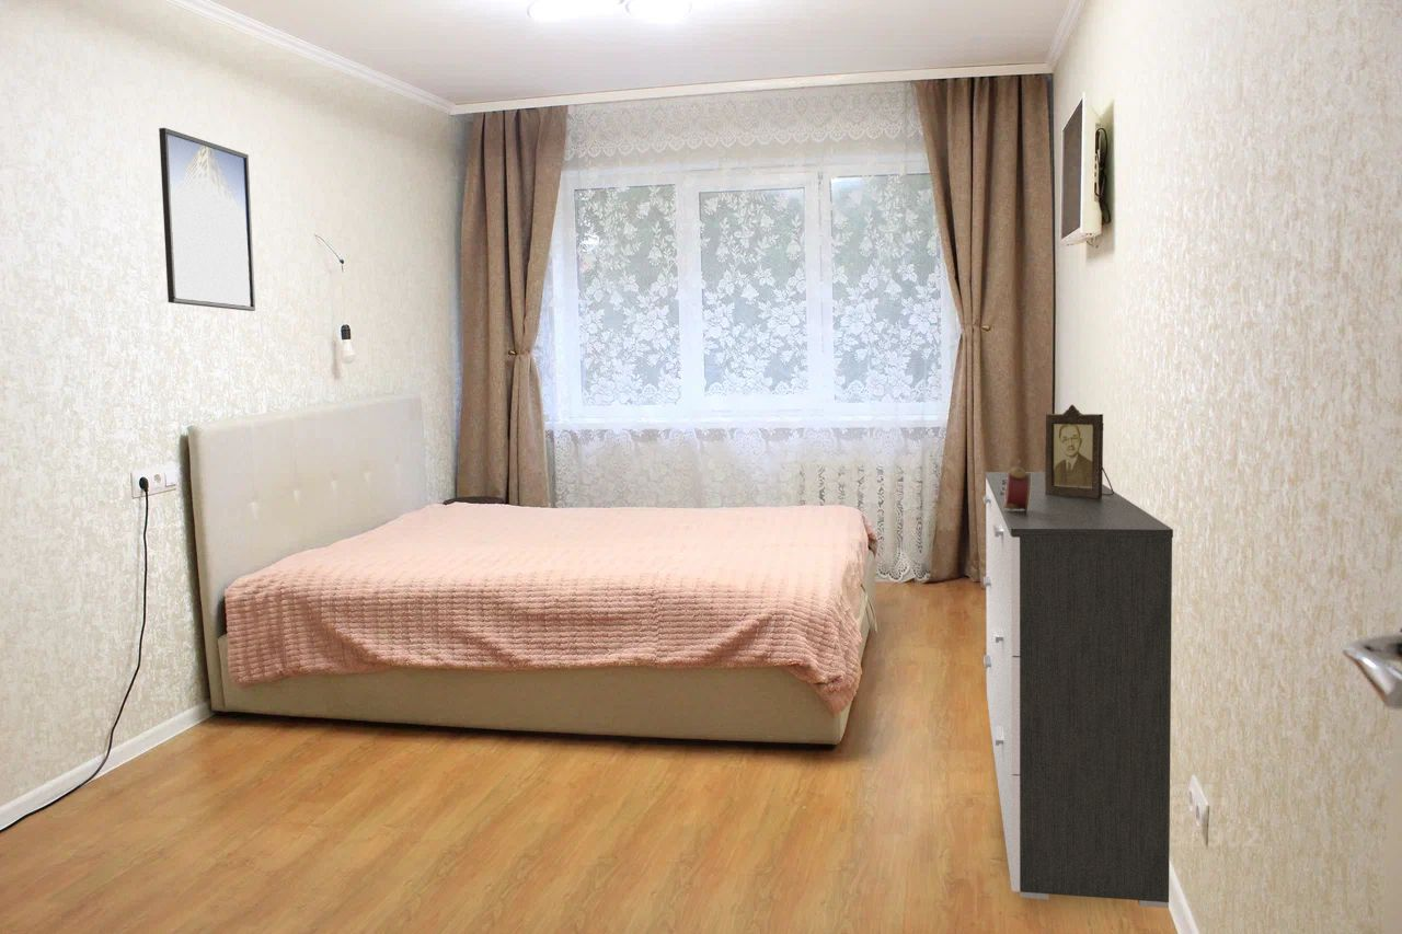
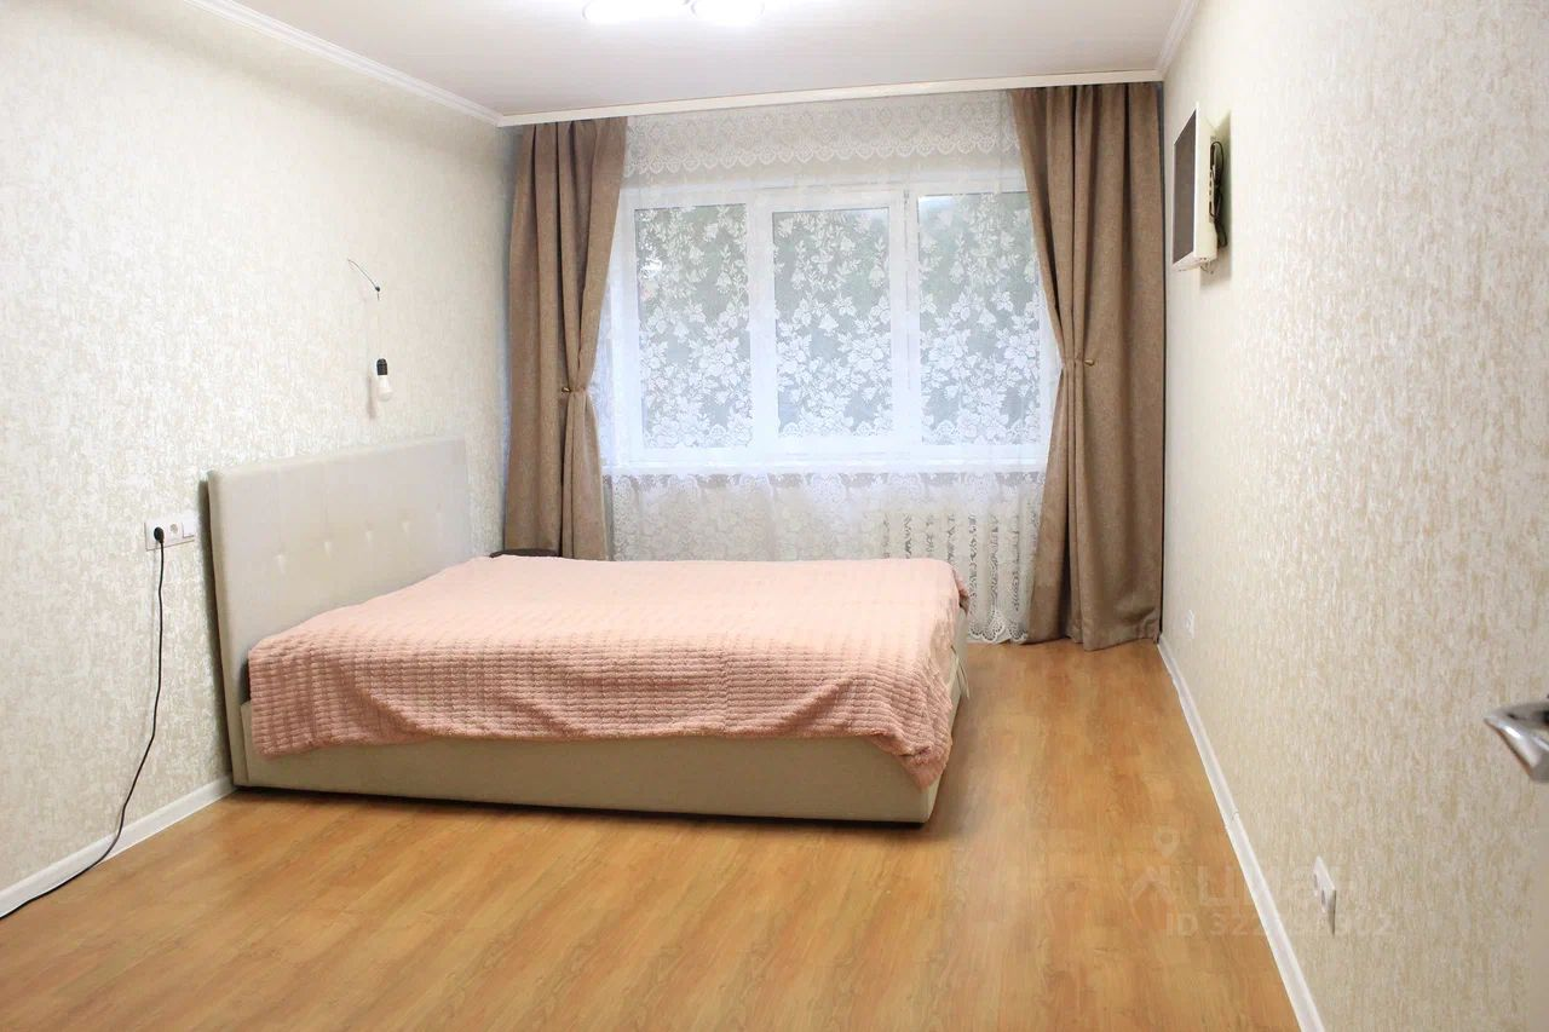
- dresser [982,471,1174,909]
- photo frame [1044,404,1115,498]
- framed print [158,127,256,312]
- alarm clock [1000,459,1031,511]
